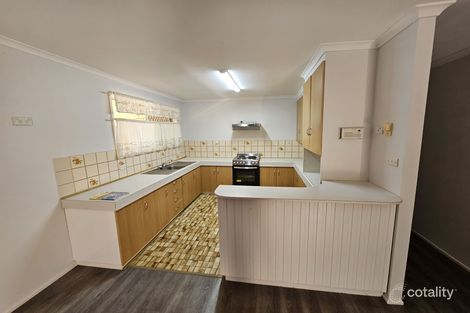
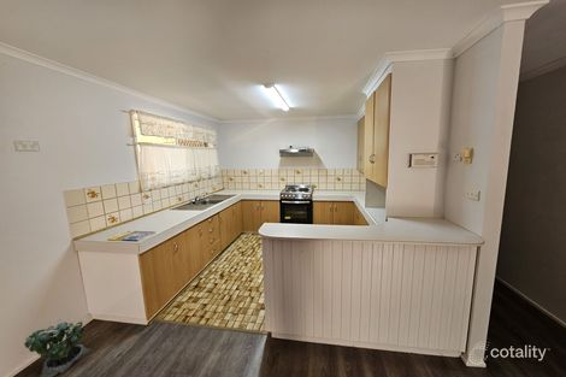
+ potted plant [23,319,93,377]
